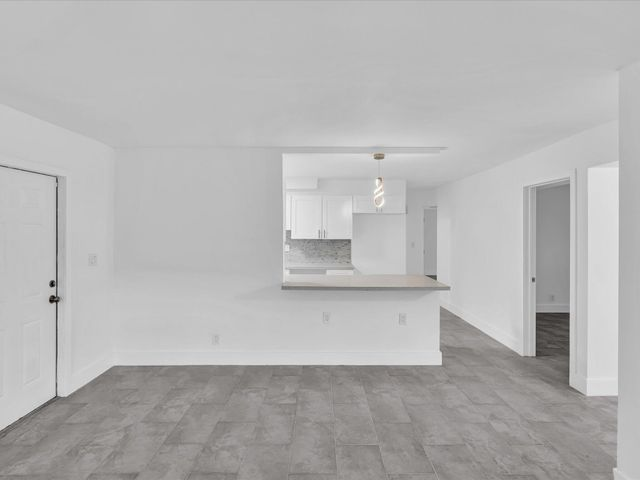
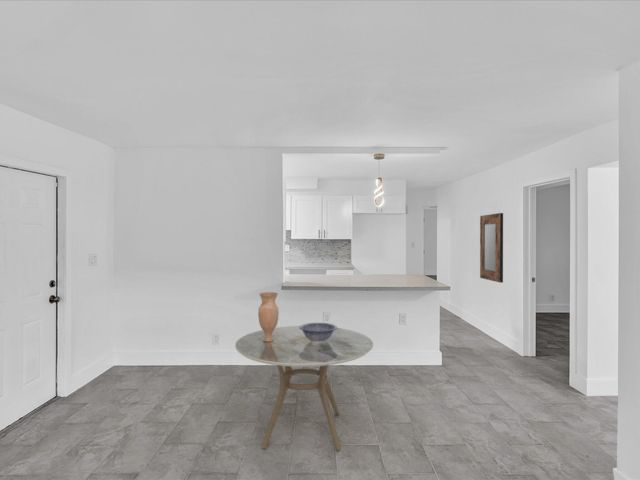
+ vase [257,291,280,342]
+ home mirror [479,212,504,284]
+ dining table [234,325,374,452]
+ decorative bowl [299,322,338,343]
